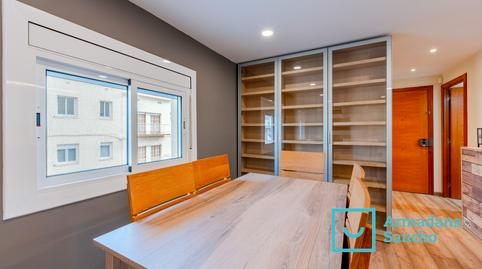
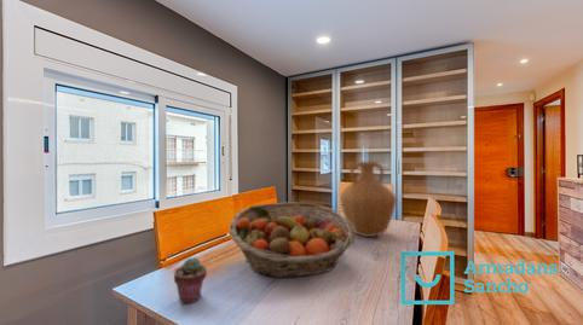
+ potted succulent [173,256,208,304]
+ fruit basket [229,201,356,279]
+ vase [339,161,398,238]
